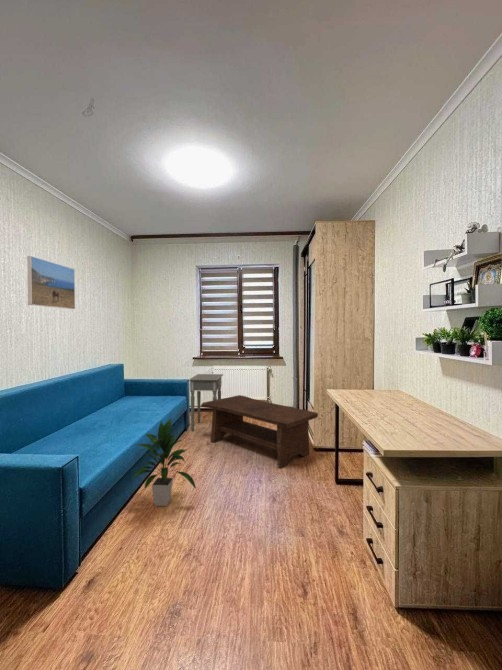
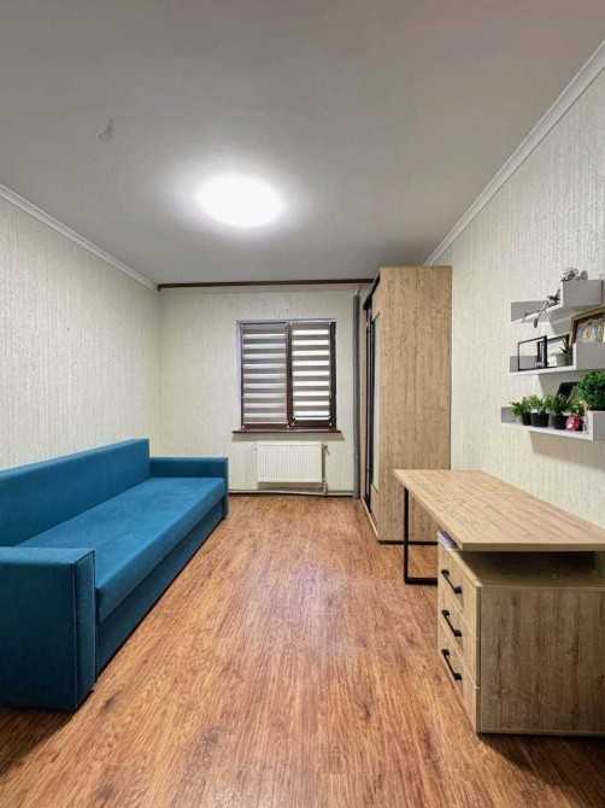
- side table [189,373,224,432]
- coffee table [200,394,319,469]
- indoor plant [131,417,197,507]
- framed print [26,255,76,310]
